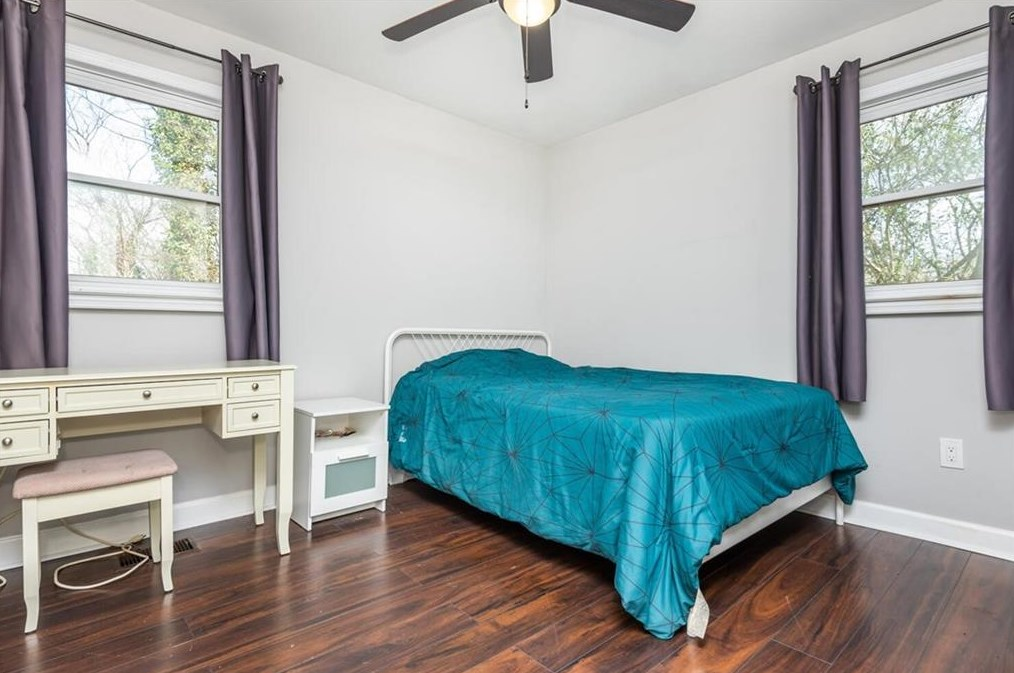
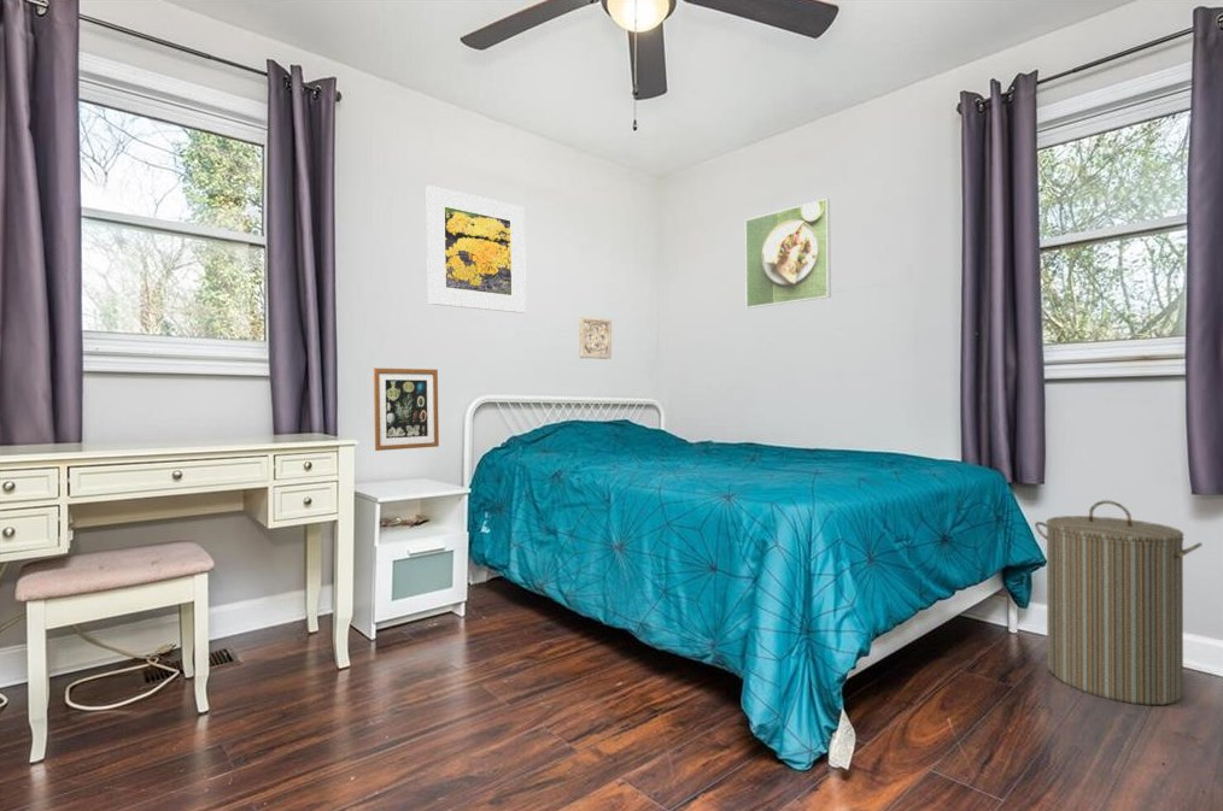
+ laundry hamper [1034,499,1204,706]
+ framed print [744,198,832,310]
+ wall ornament [578,316,613,360]
+ wall art [373,366,440,452]
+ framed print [426,184,527,315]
